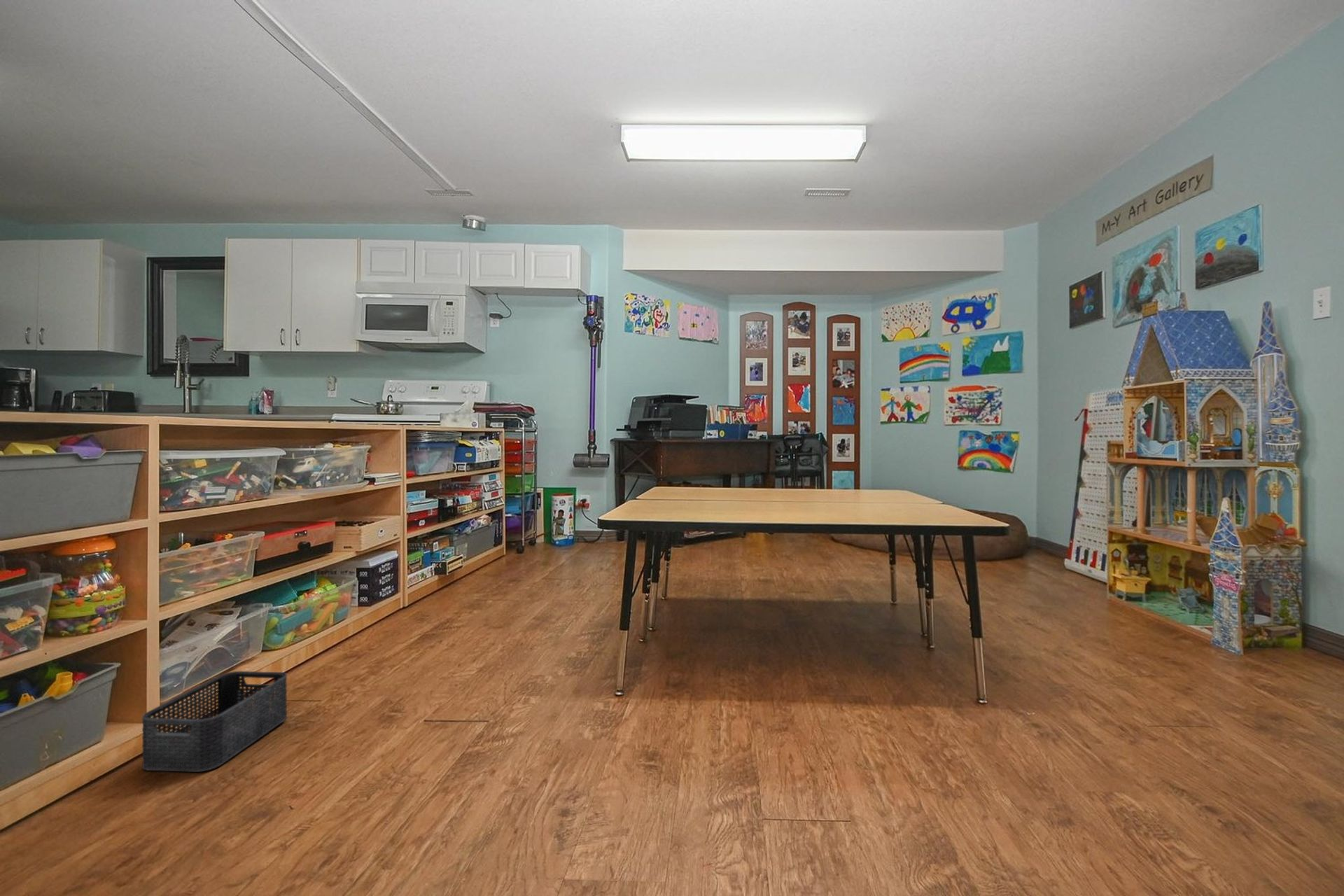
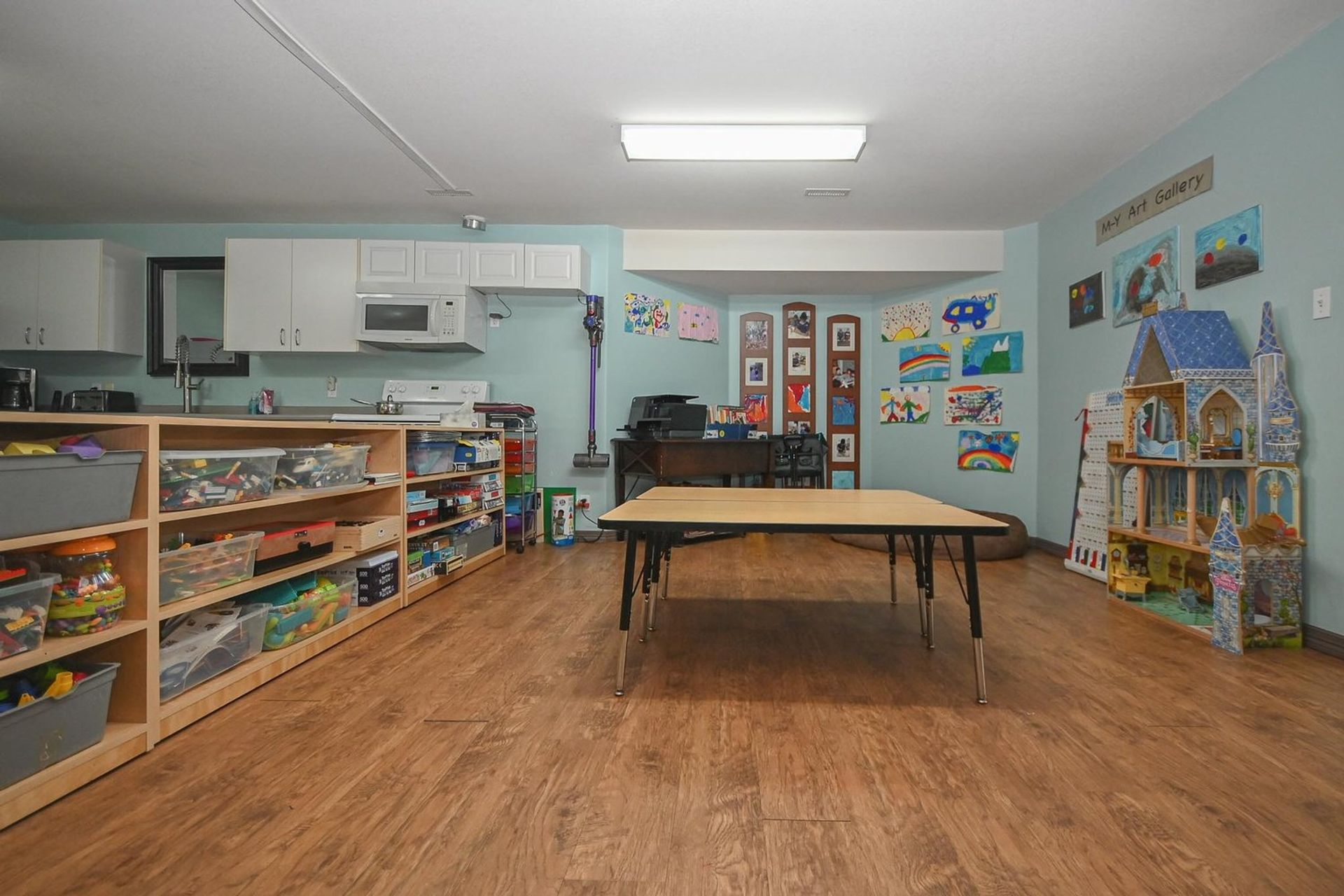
- storage bin [141,671,288,773]
